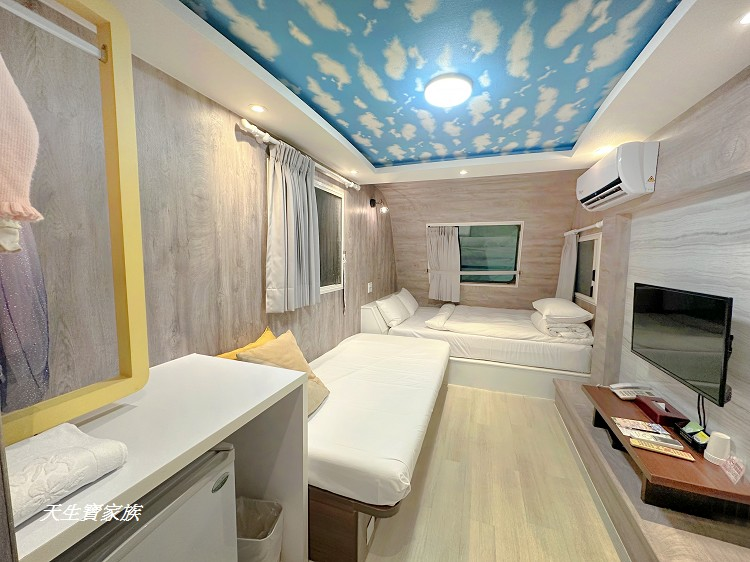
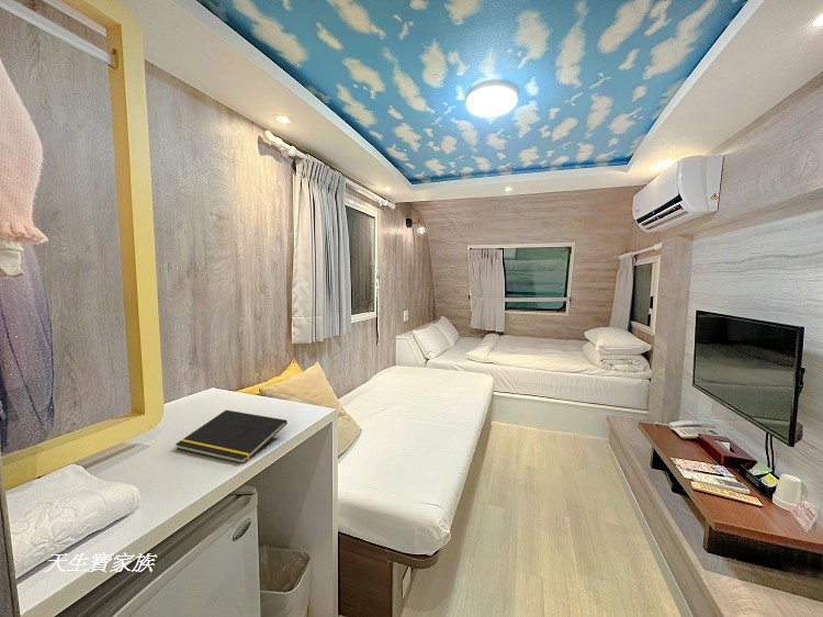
+ notepad [174,410,289,465]
